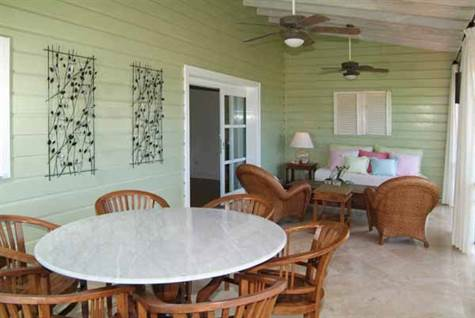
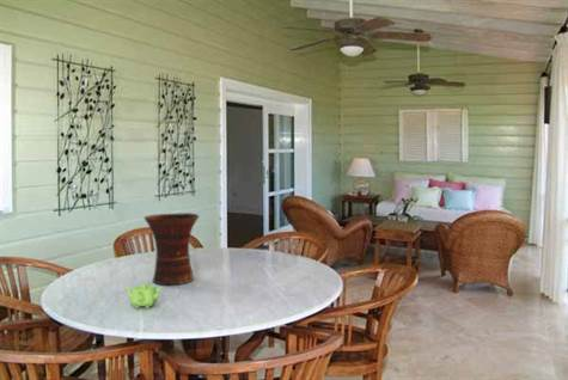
+ vase [143,212,200,286]
+ teapot [123,281,164,309]
